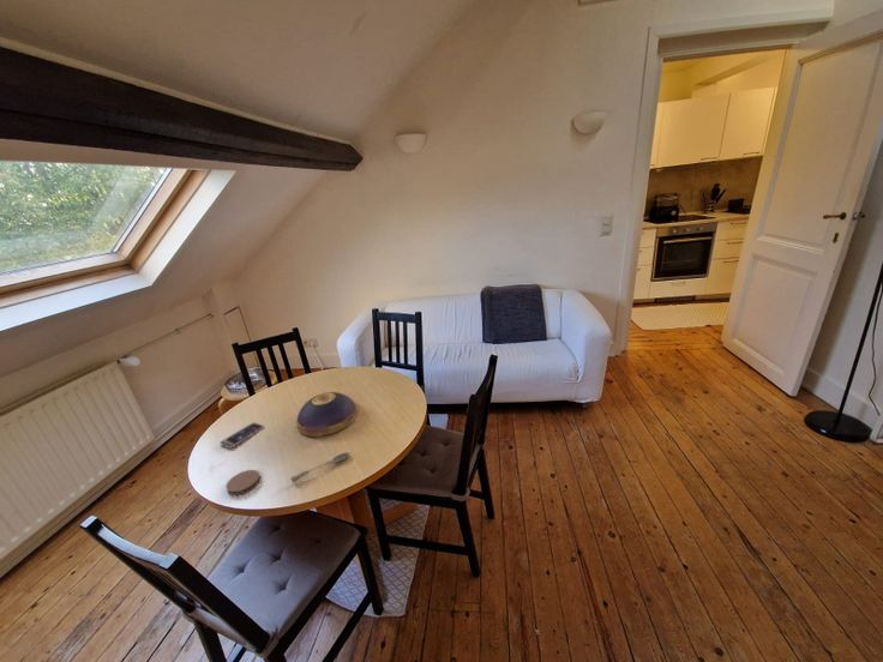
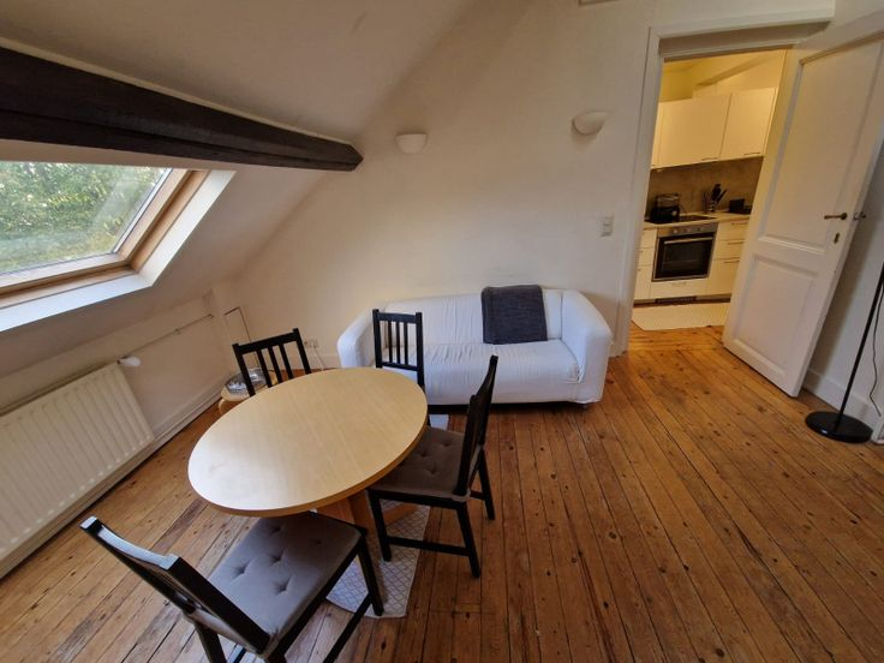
- smartphone [218,421,265,450]
- coaster [224,469,262,496]
- decorative bowl [295,391,359,438]
- soupspoon [289,451,350,483]
